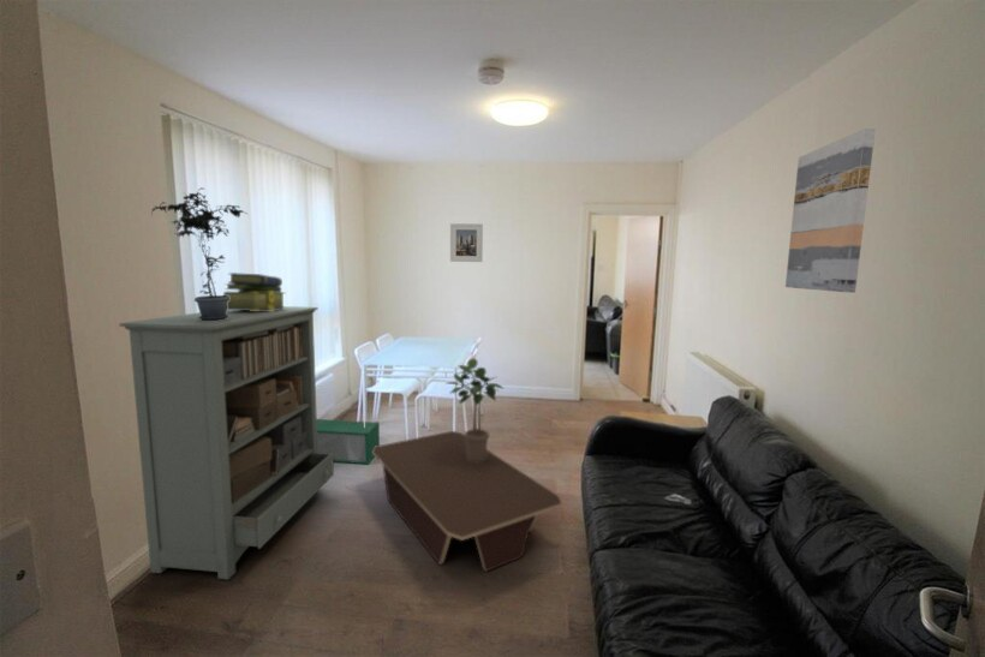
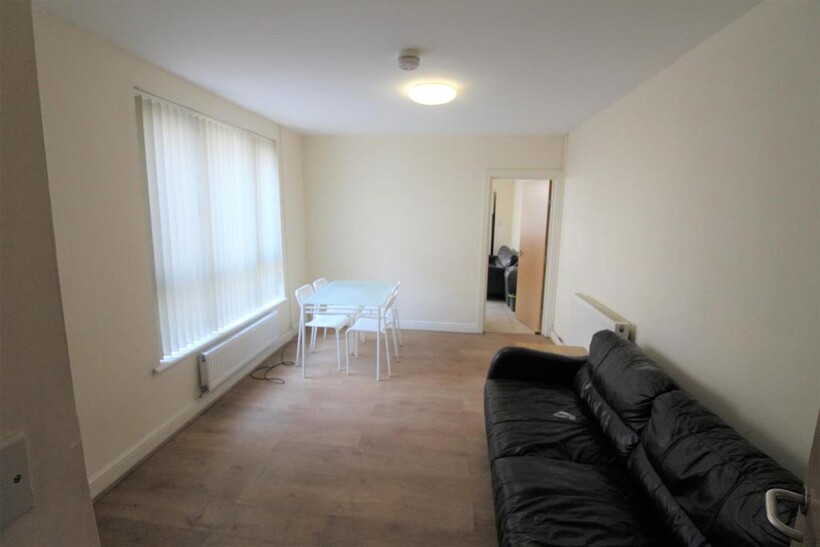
- potted plant [444,357,505,461]
- coffee table [372,430,562,573]
- stack of books [222,271,287,311]
- potted plant [150,186,247,321]
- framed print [449,222,484,263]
- storage bin [317,418,381,465]
- wall art [784,127,877,293]
- bookshelf [118,305,335,580]
